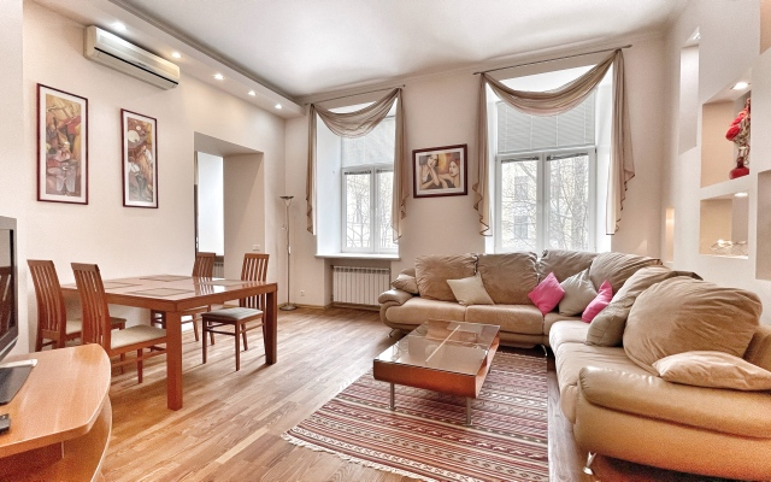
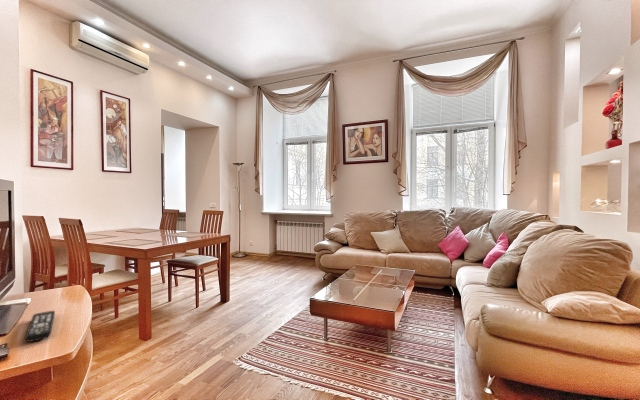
+ remote control [24,310,56,343]
